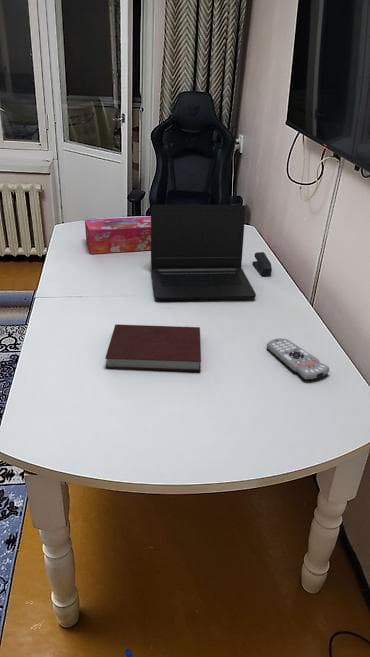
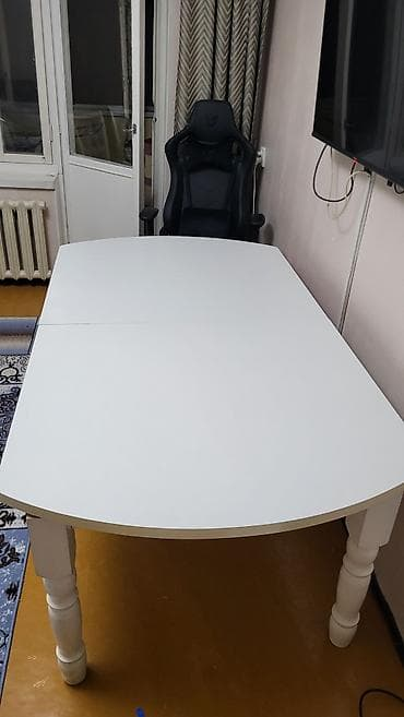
- notebook [104,323,202,372]
- stapler [251,251,273,277]
- laptop [150,204,257,301]
- tissue box [84,215,151,255]
- remote control [266,337,331,381]
